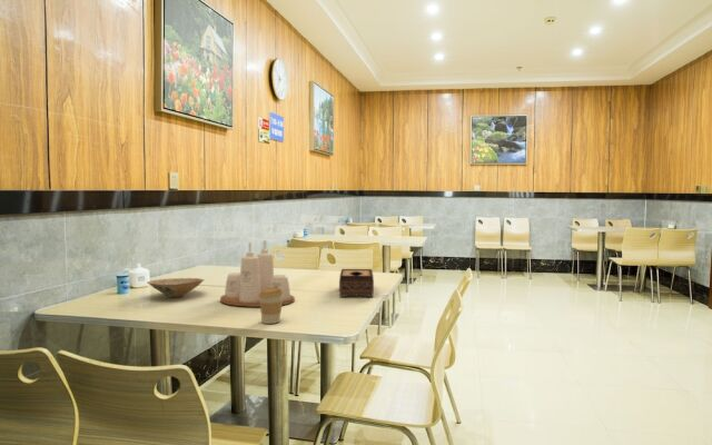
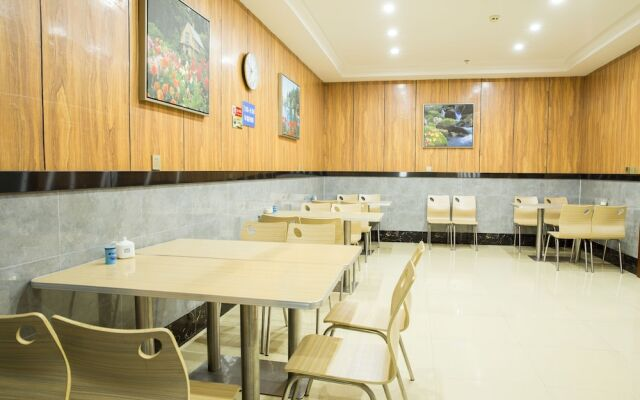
- coffee cup [259,287,283,325]
- condiment set [219,239,296,308]
- bowl [146,277,206,298]
- tissue box [338,268,375,298]
